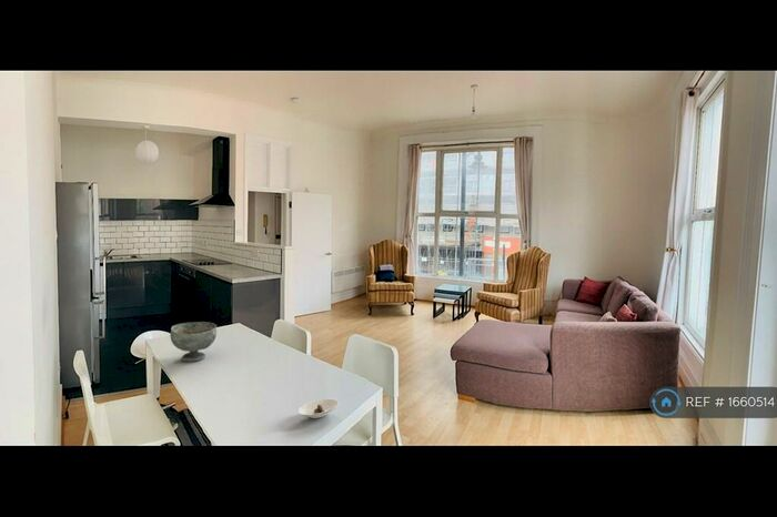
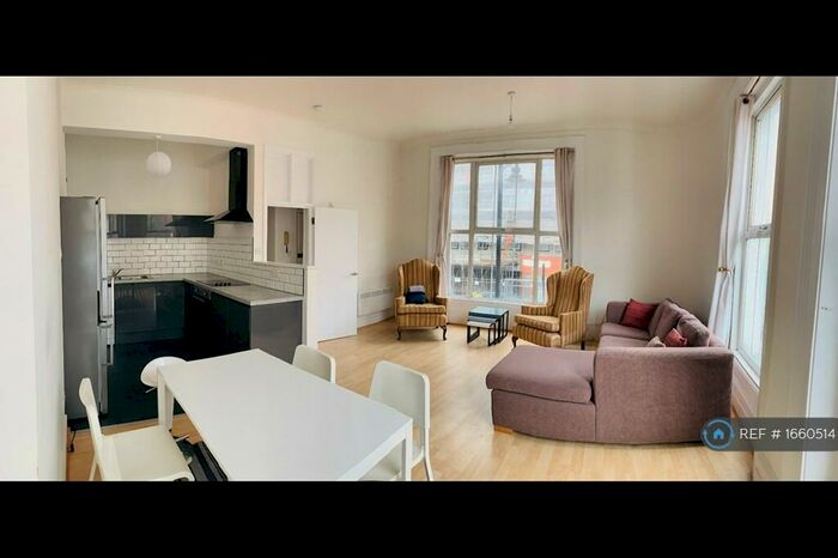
- saucer [297,398,340,419]
- bowl [169,321,218,363]
